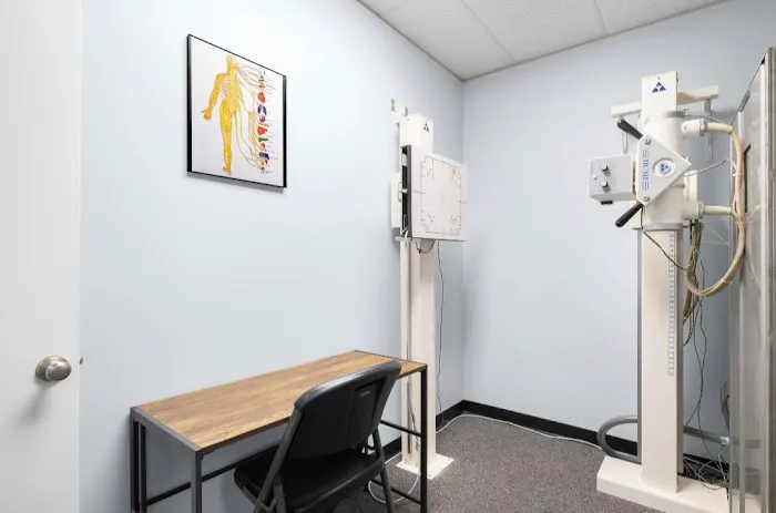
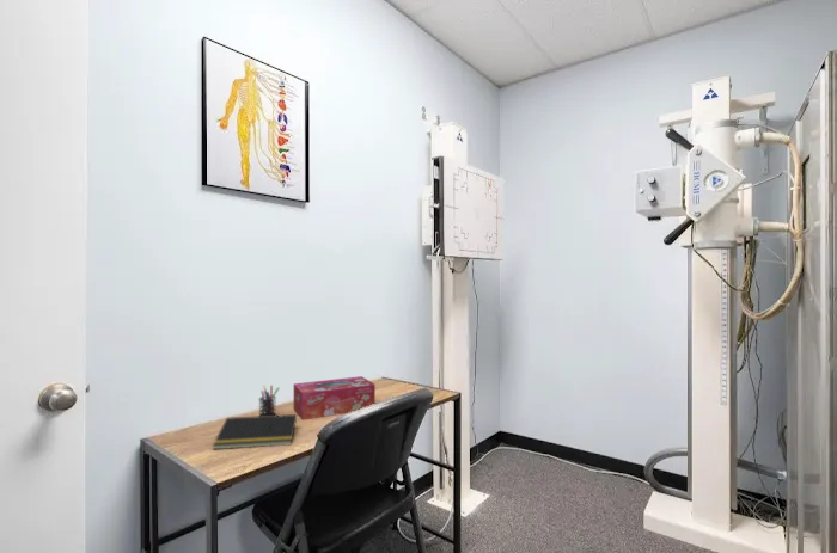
+ pen holder [258,385,280,416]
+ tissue box [292,375,377,420]
+ notepad [212,413,298,450]
